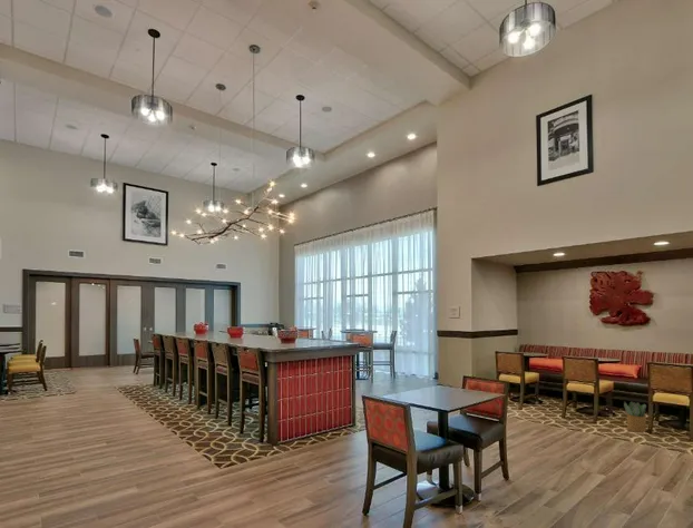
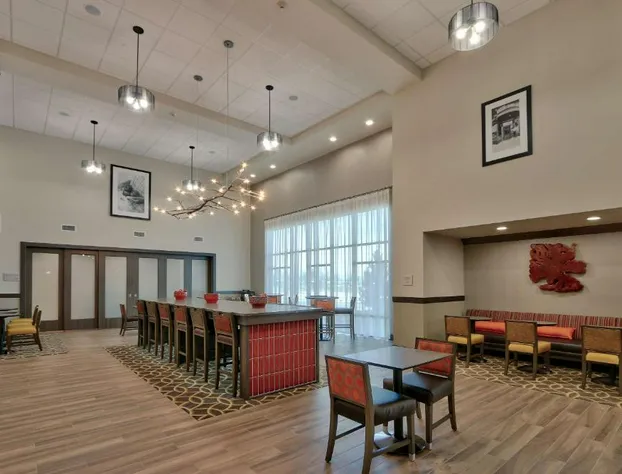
- potted plant [623,400,647,433]
